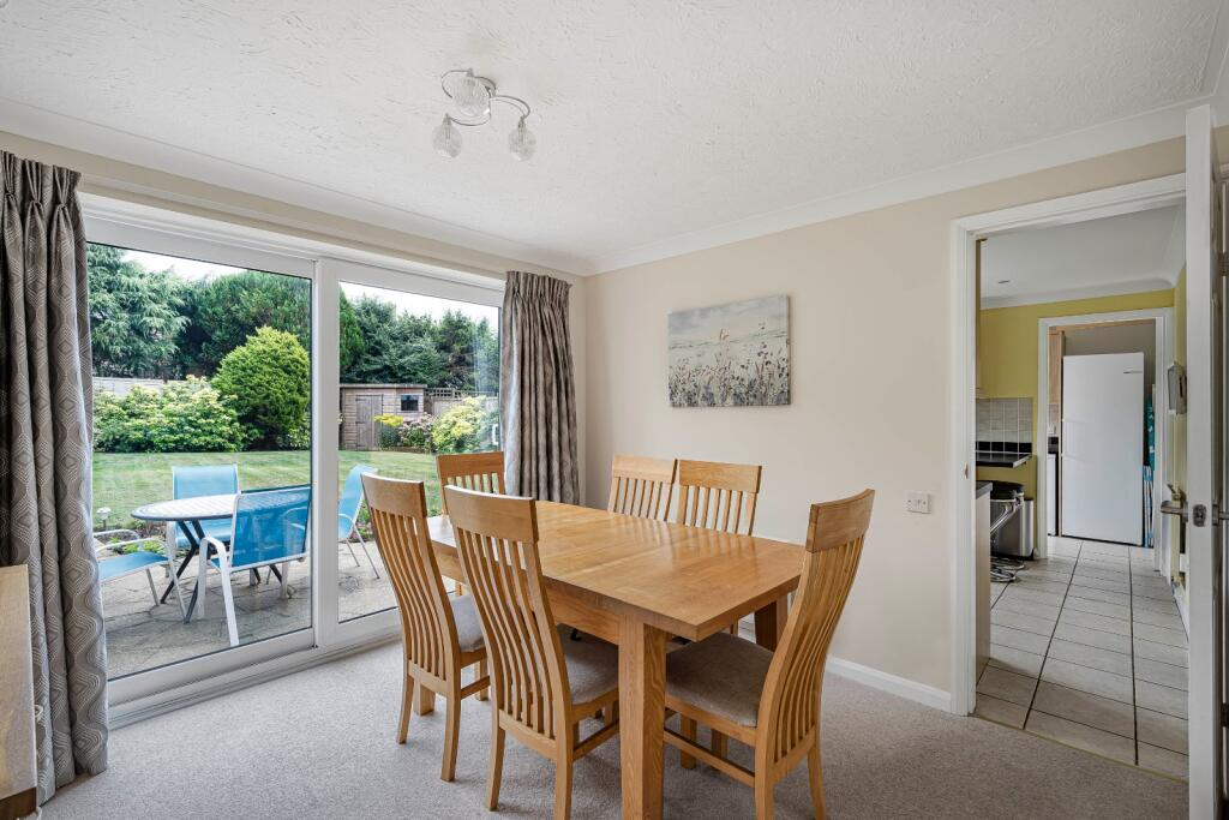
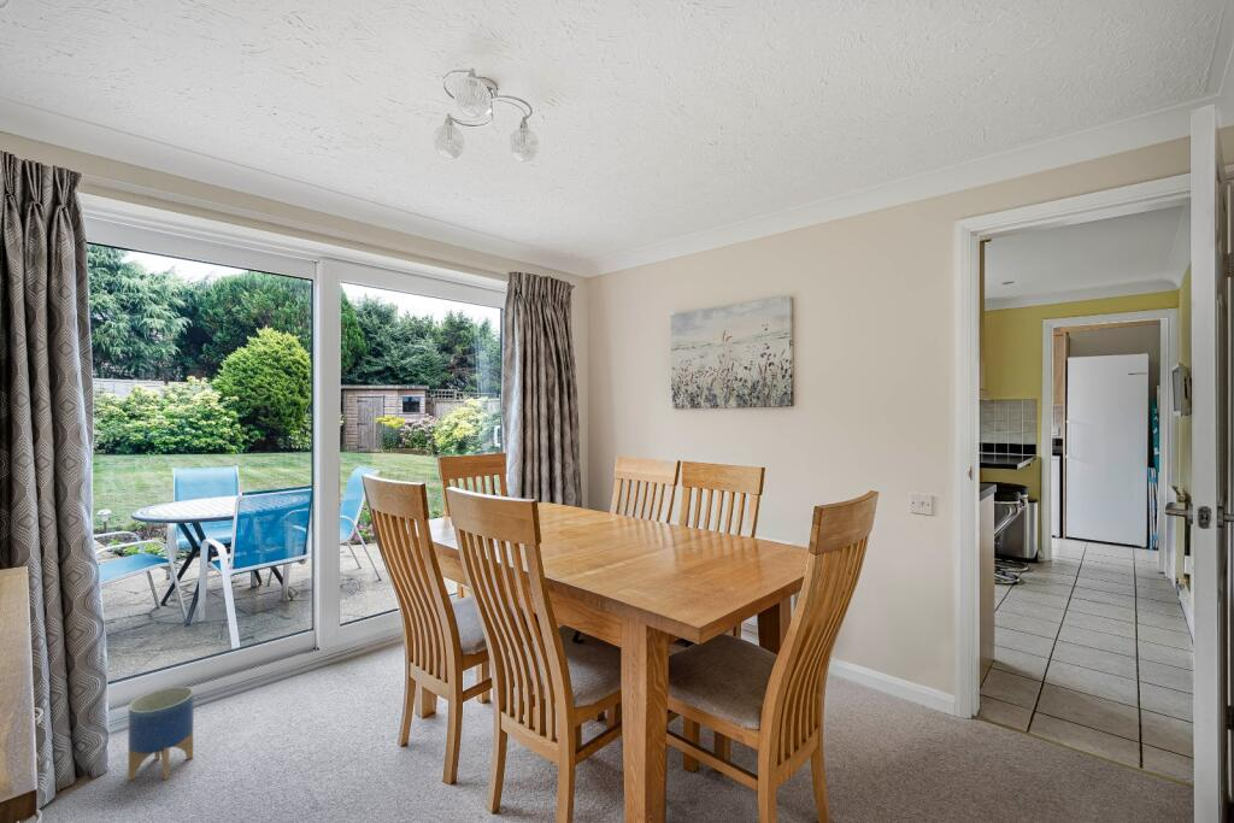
+ planter [127,686,195,782]
